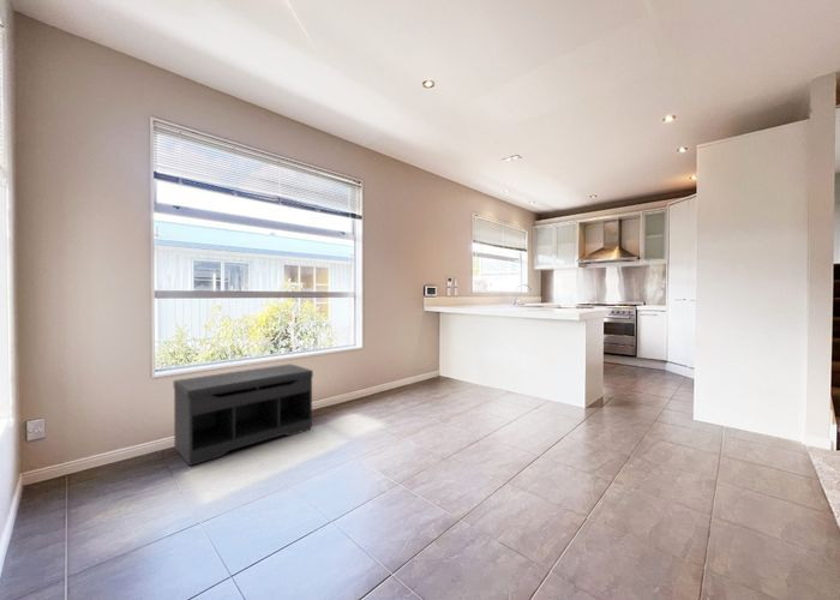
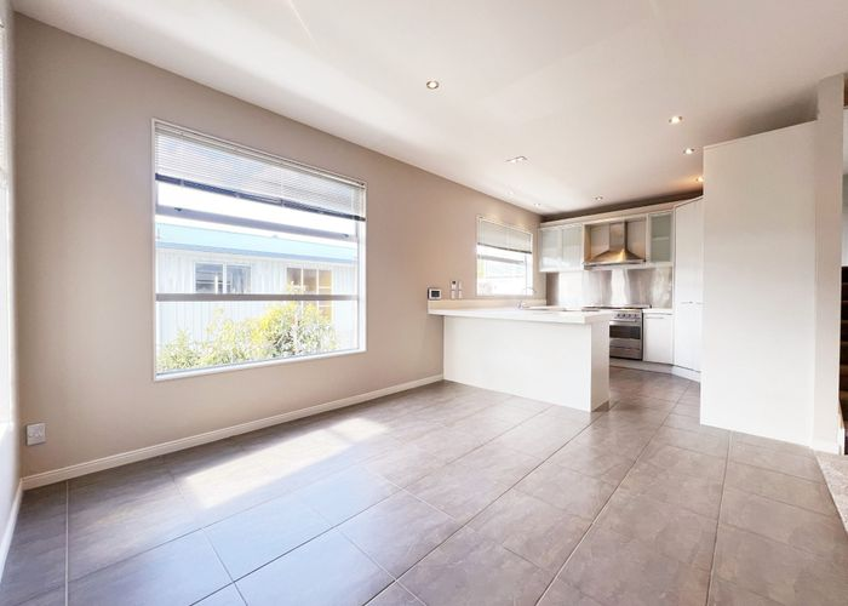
- bench [172,362,314,467]
